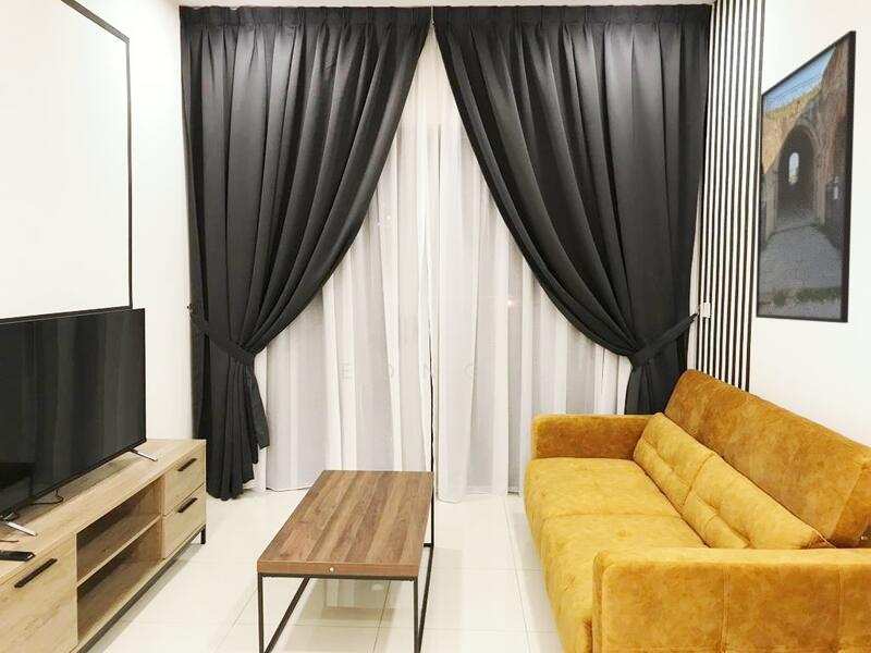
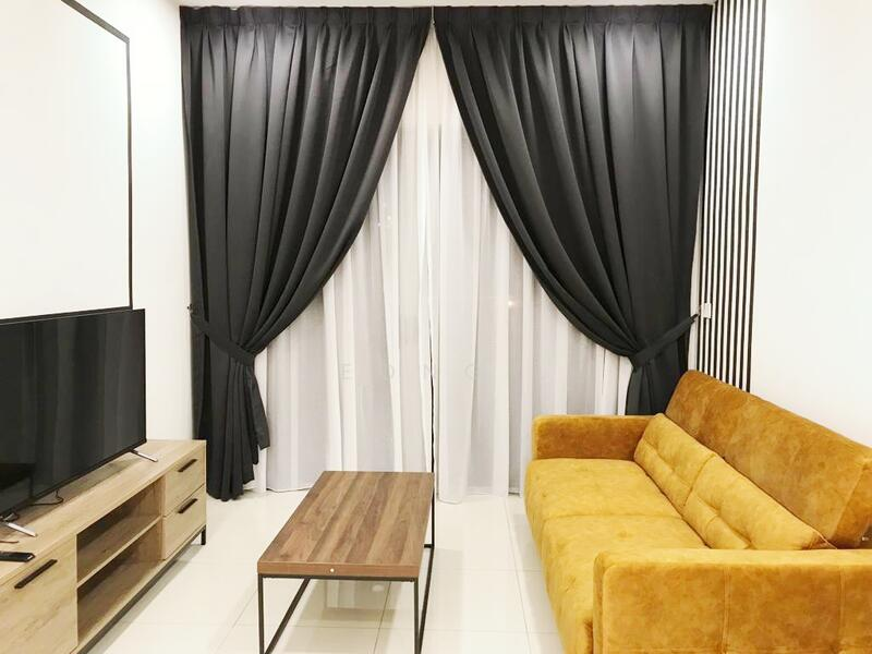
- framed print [755,29,857,324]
